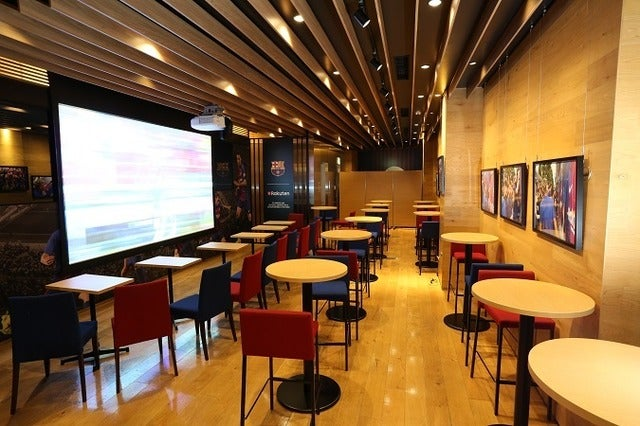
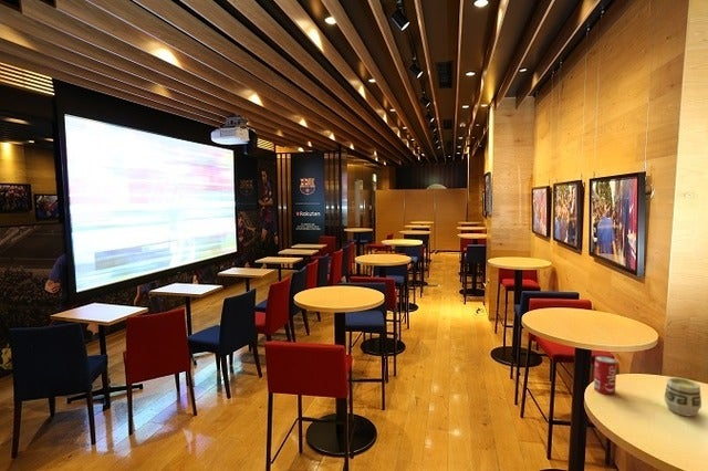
+ beverage can [593,355,617,396]
+ cup [663,376,702,417]
